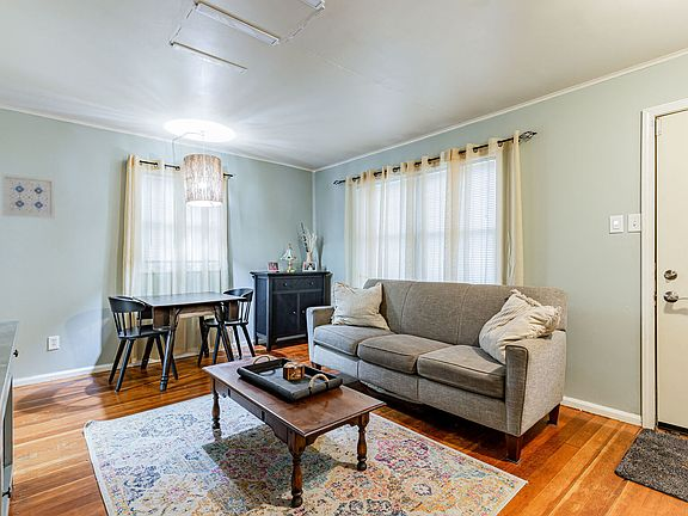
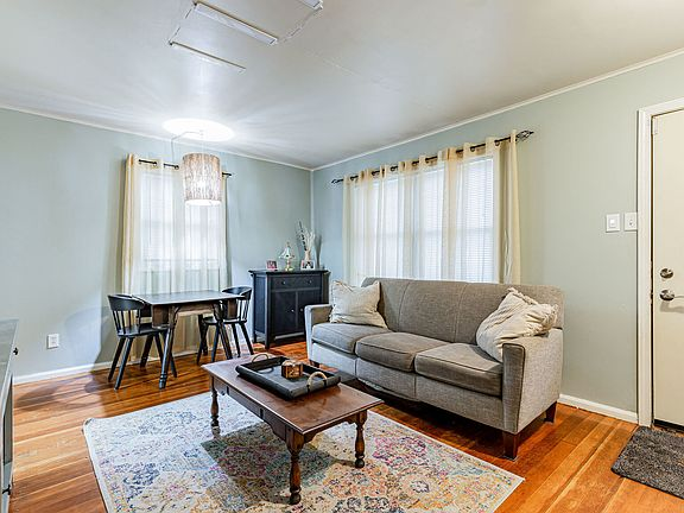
- wall art [1,173,56,220]
